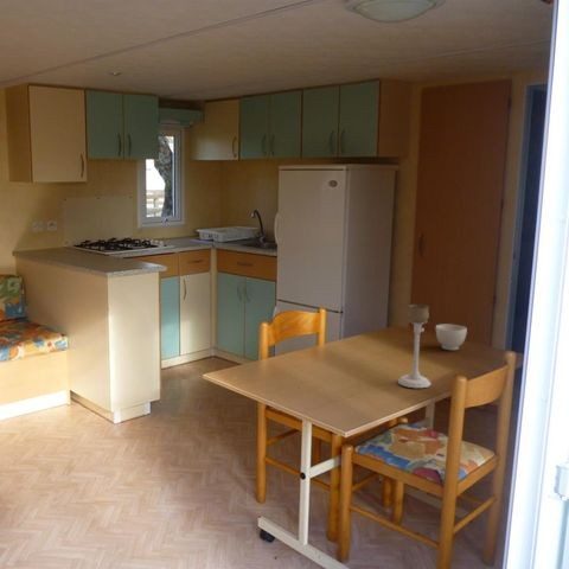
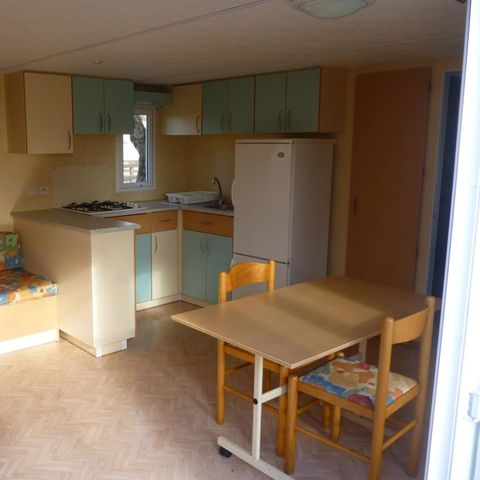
- candle holder [397,303,433,389]
- bowl [435,324,468,351]
